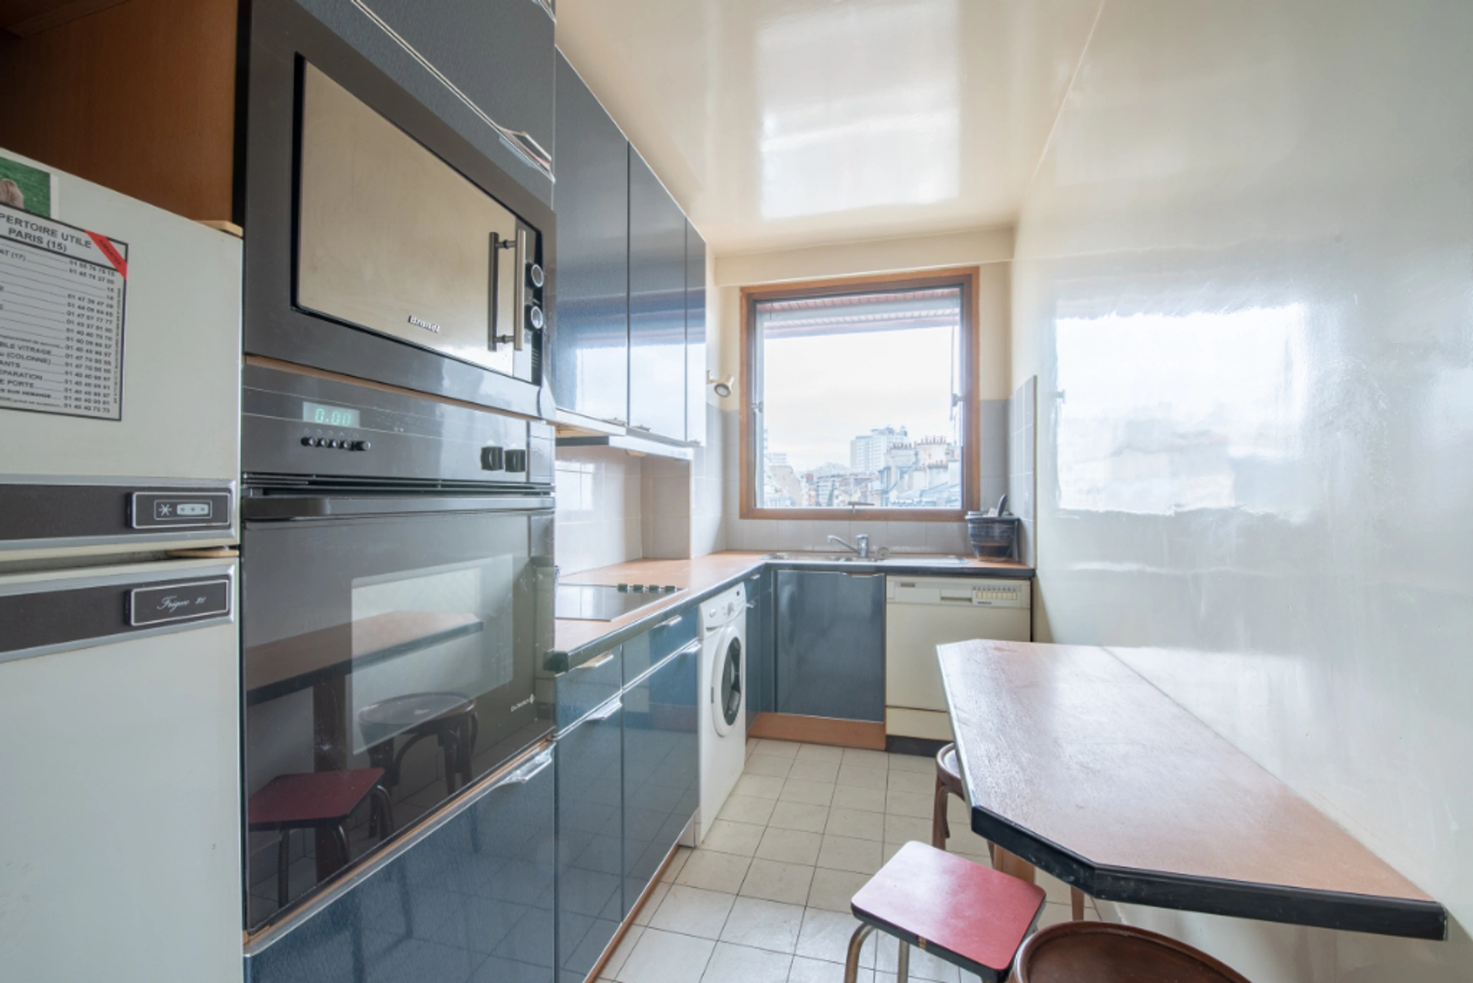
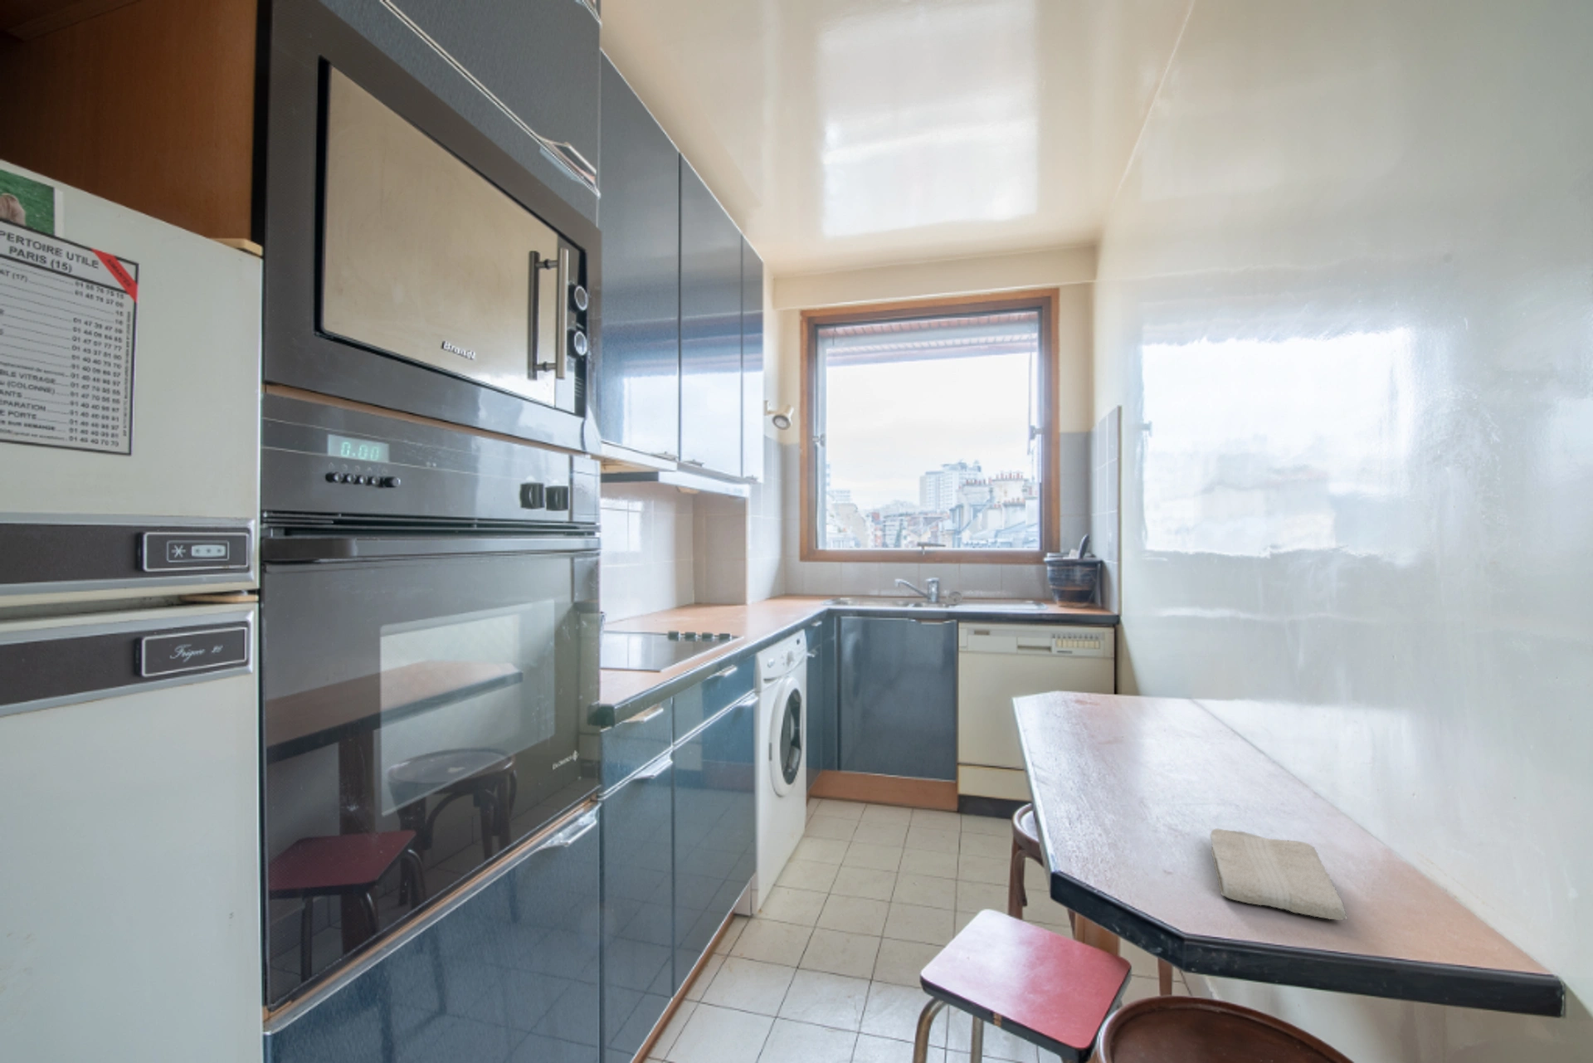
+ washcloth [1210,827,1347,921]
